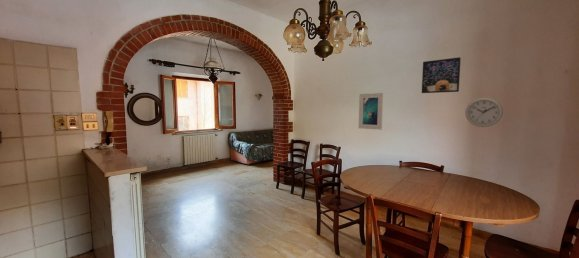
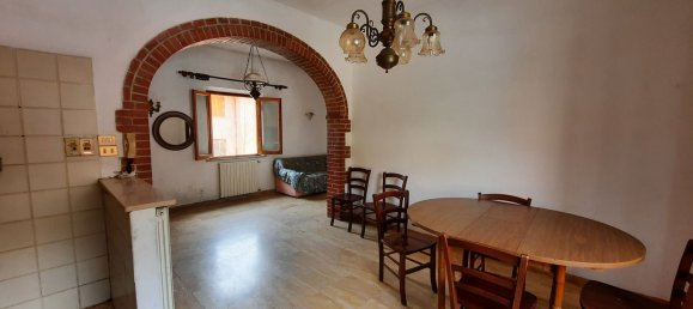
- wall clock [464,96,504,128]
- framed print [421,56,462,94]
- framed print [358,92,384,131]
